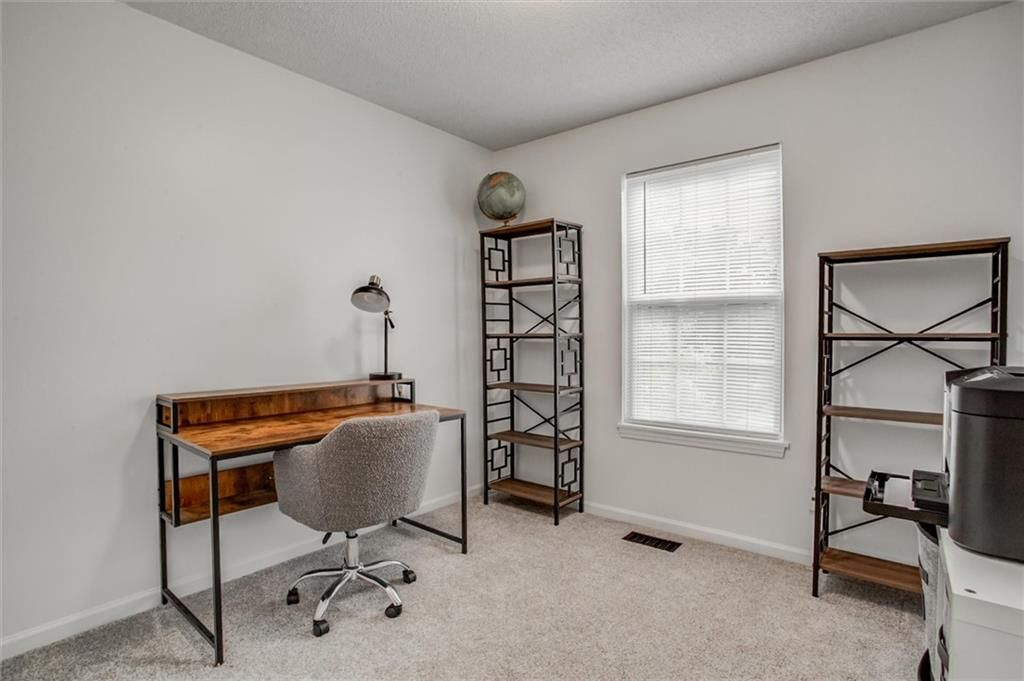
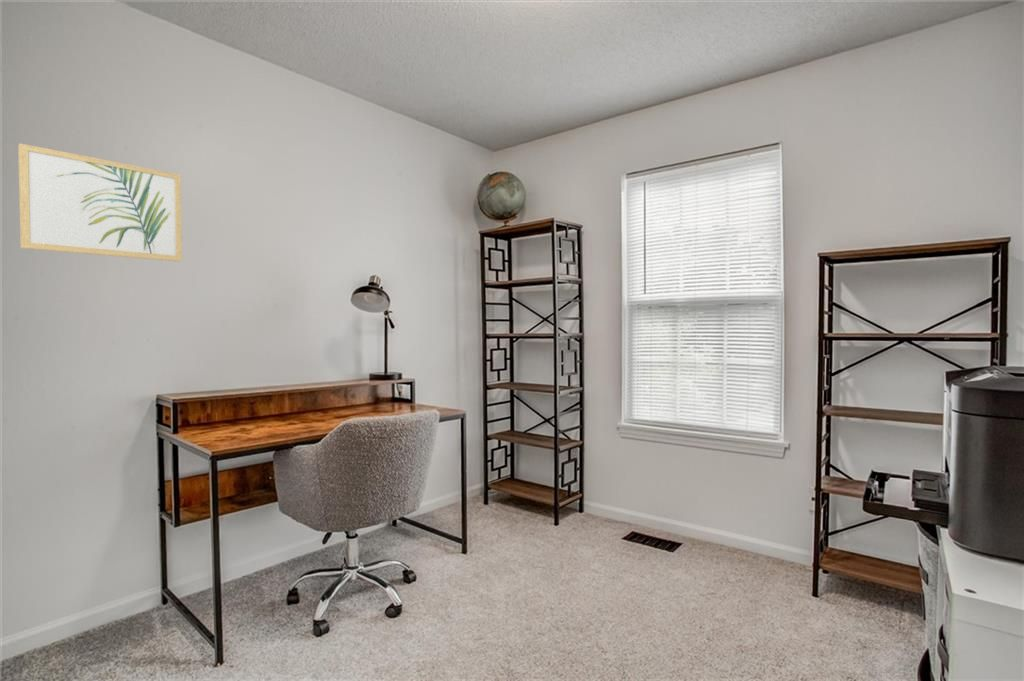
+ wall art [17,142,183,263]
